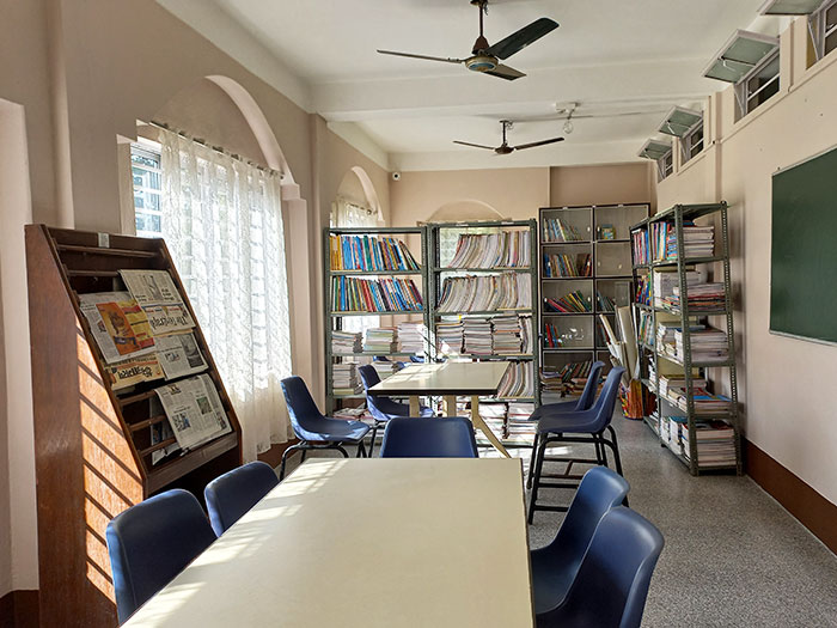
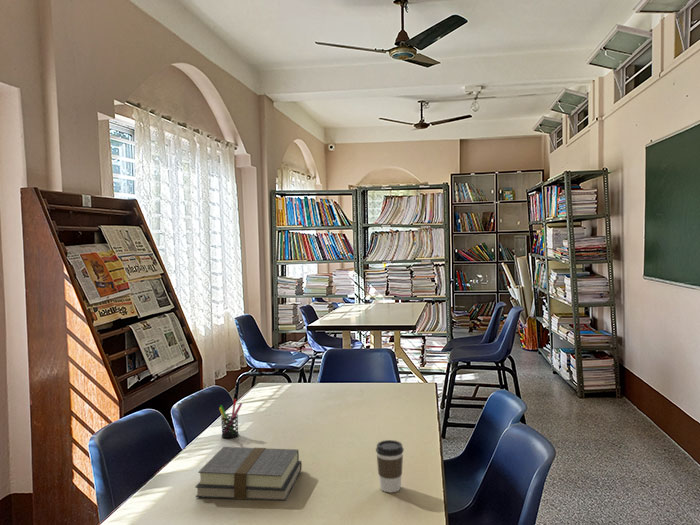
+ coffee cup [375,439,405,493]
+ pen holder [218,398,243,439]
+ book [194,446,303,502]
